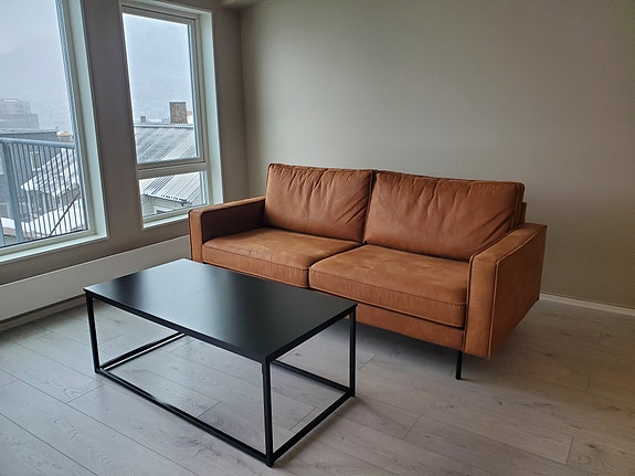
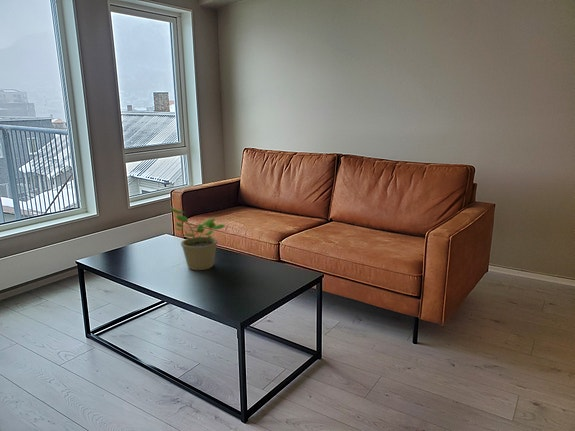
+ potted plant [166,205,226,271]
